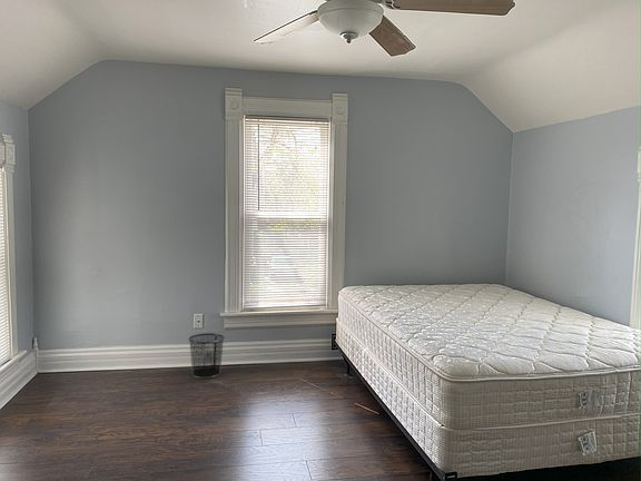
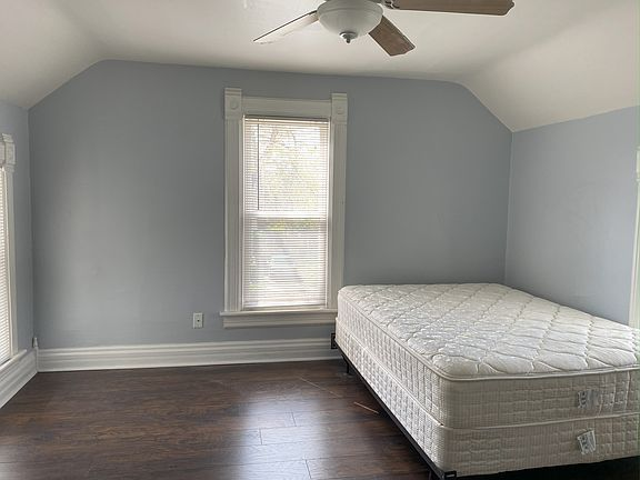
- waste bin [188,332,225,380]
